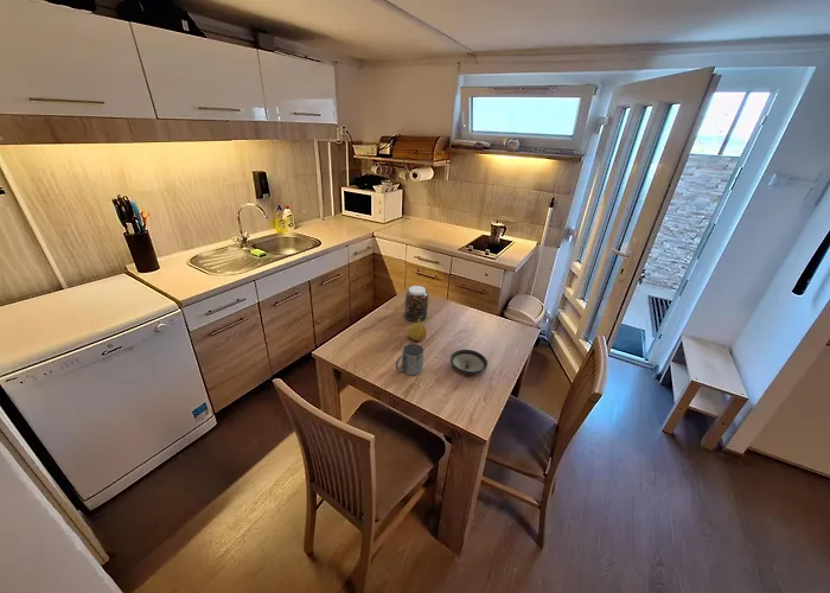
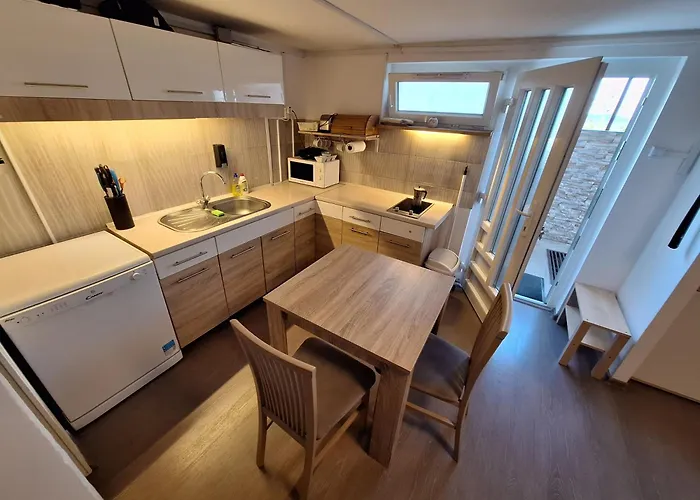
- jar [403,285,429,323]
- saucer [449,349,489,376]
- fruit [407,319,428,342]
- mug [395,343,424,376]
